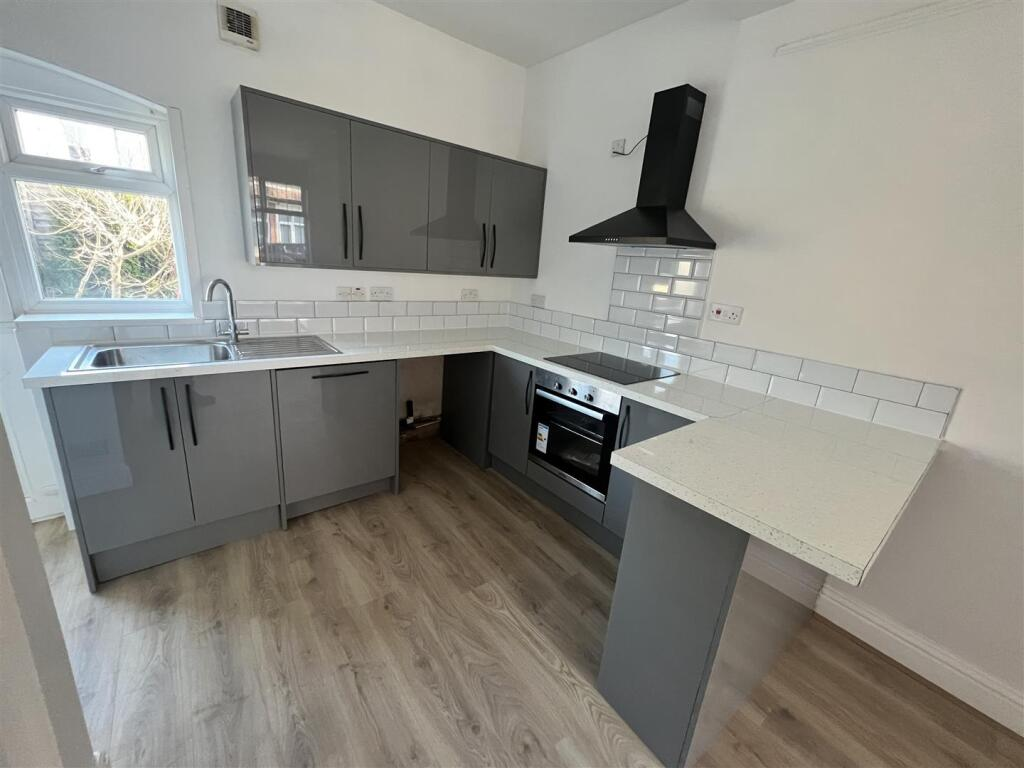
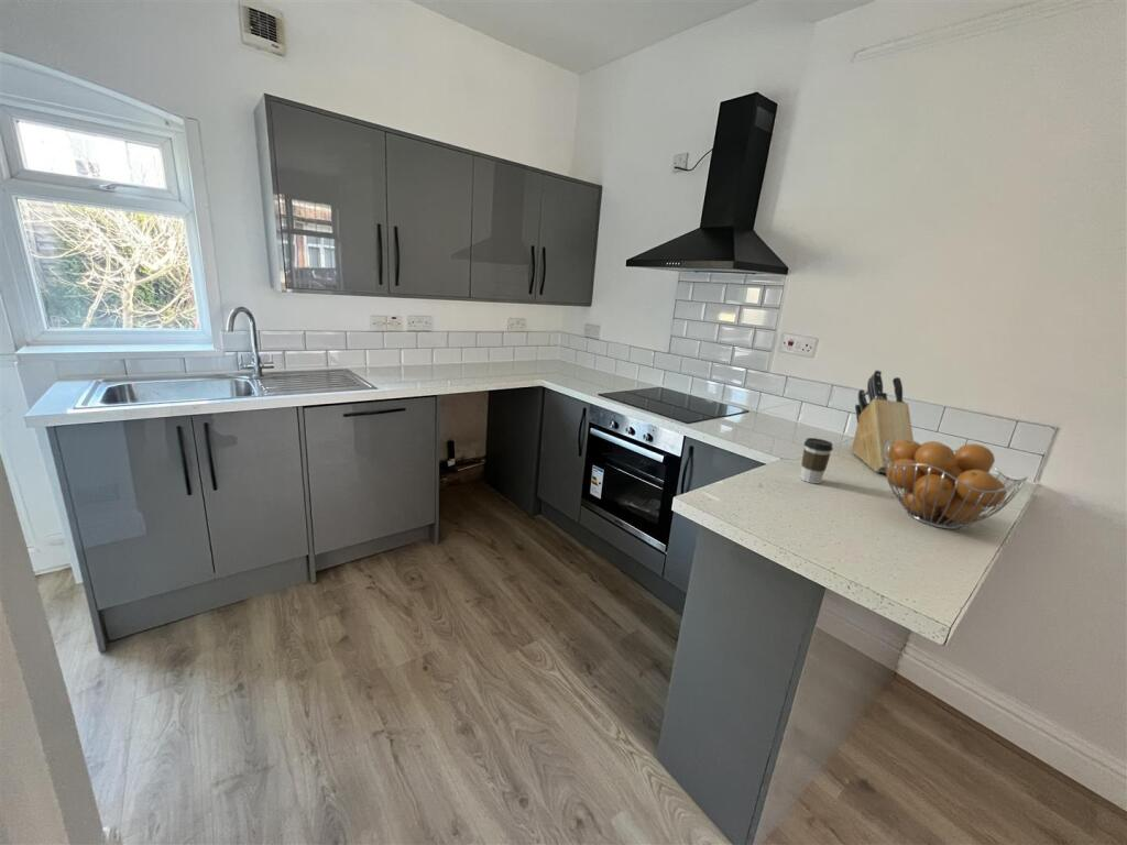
+ coffee cup [799,437,834,484]
+ knife block [850,369,915,474]
+ fruit basket [884,439,1029,530]
